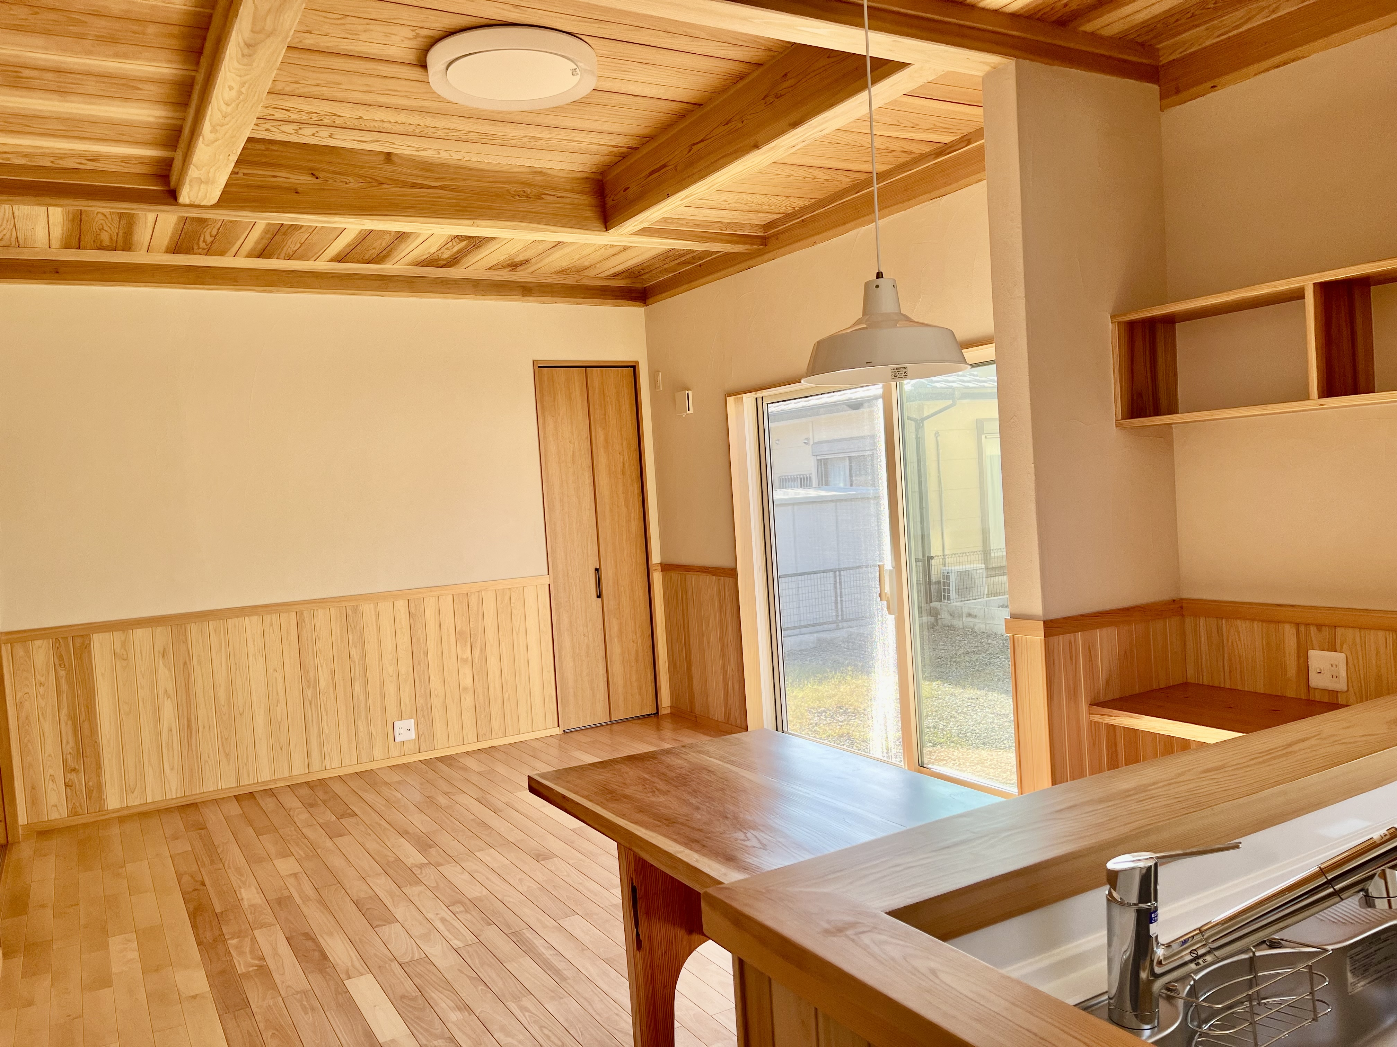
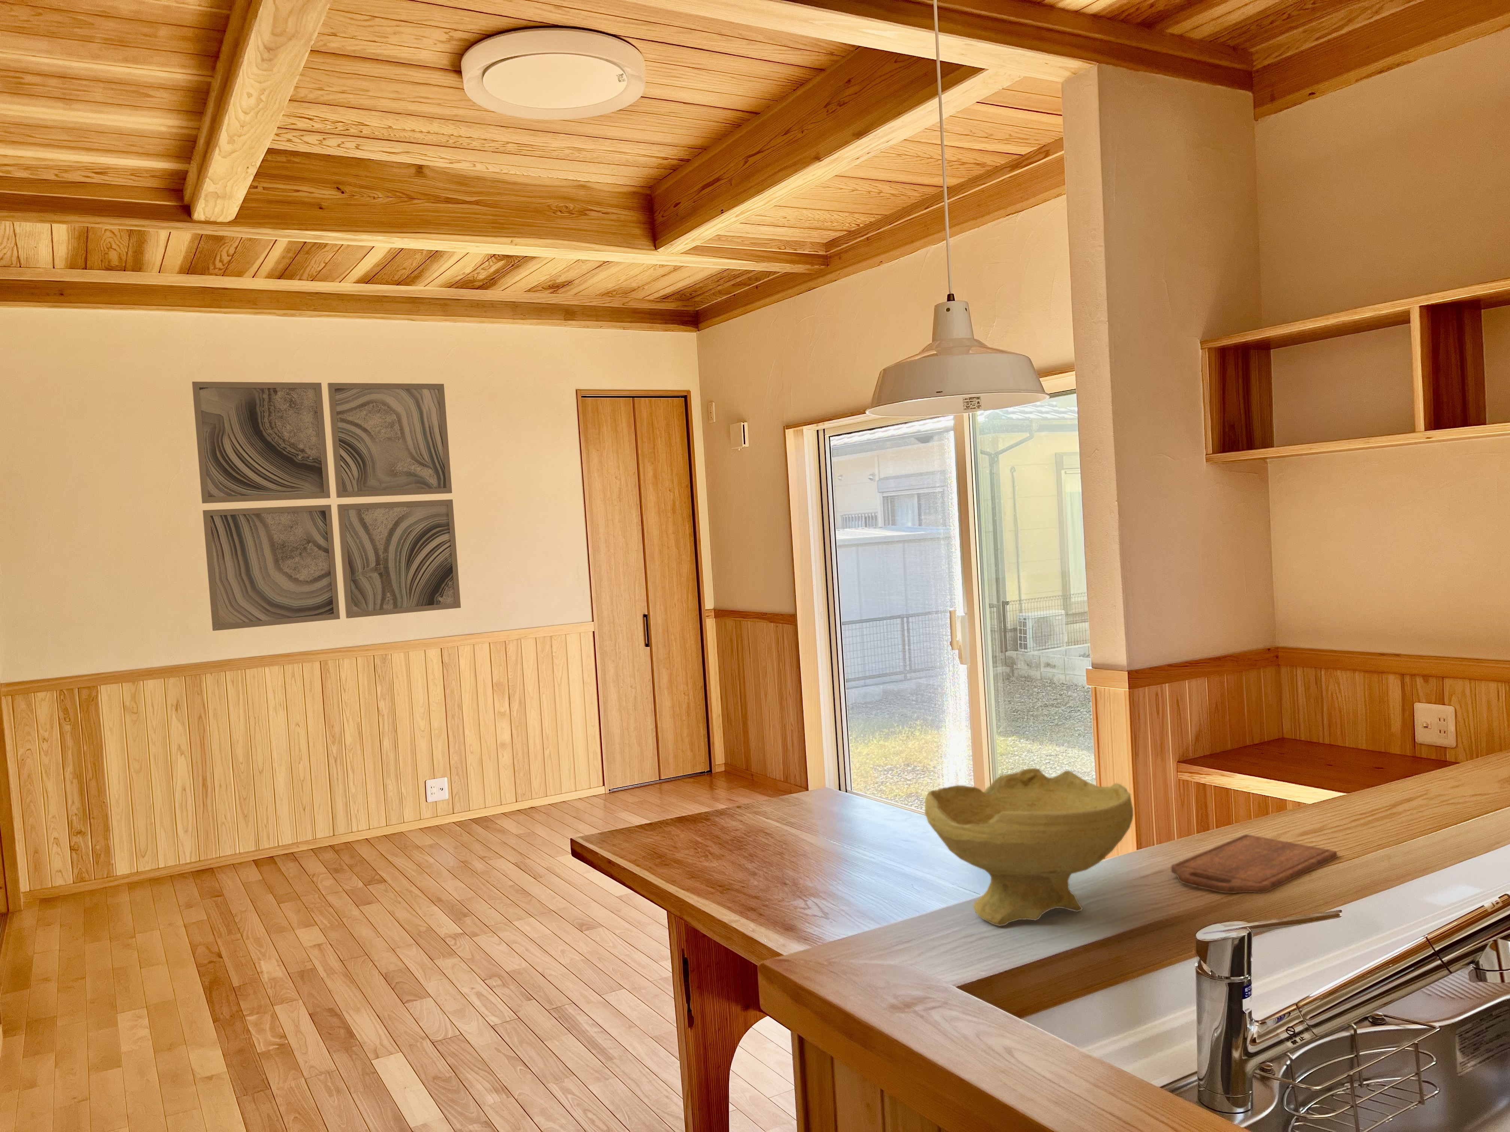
+ wall art [191,381,461,631]
+ bowl [924,768,1133,926]
+ cutting board [1171,834,1338,893]
